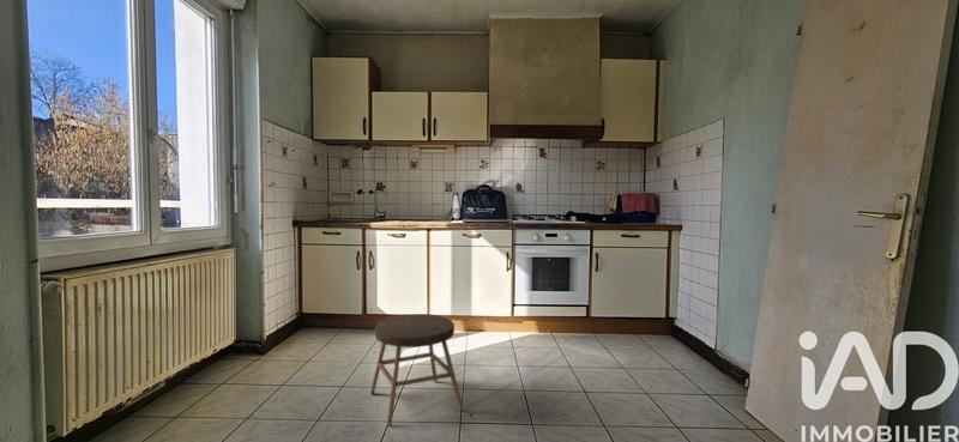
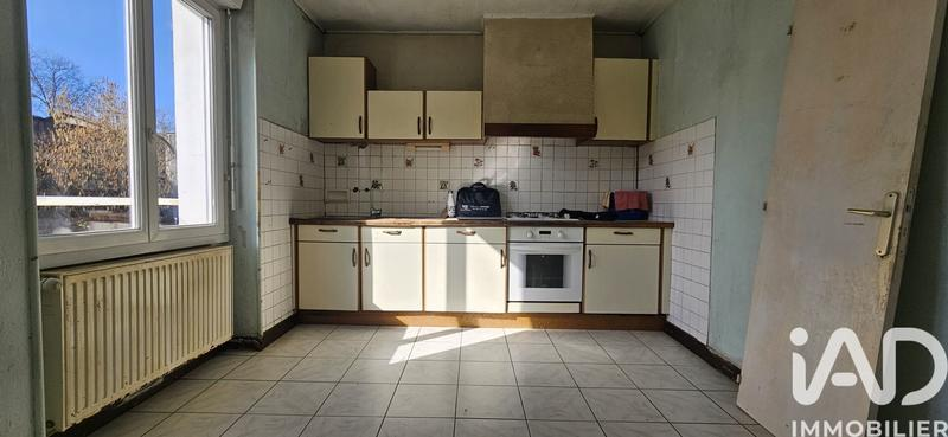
- stool [369,313,464,428]
